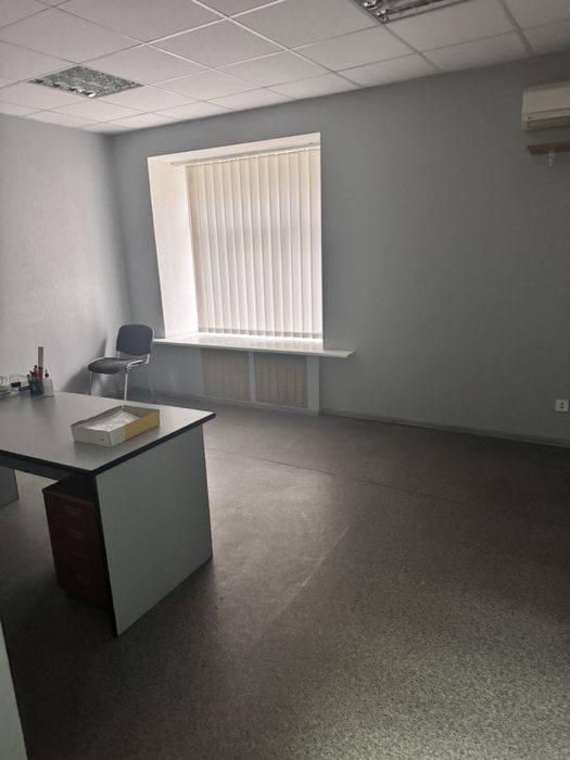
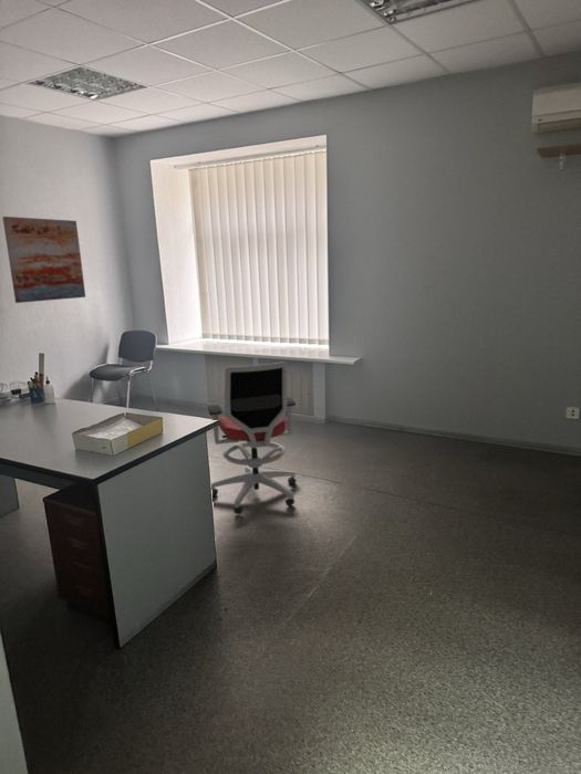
+ office chair [207,360,298,515]
+ wall art [1,216,86,304]
